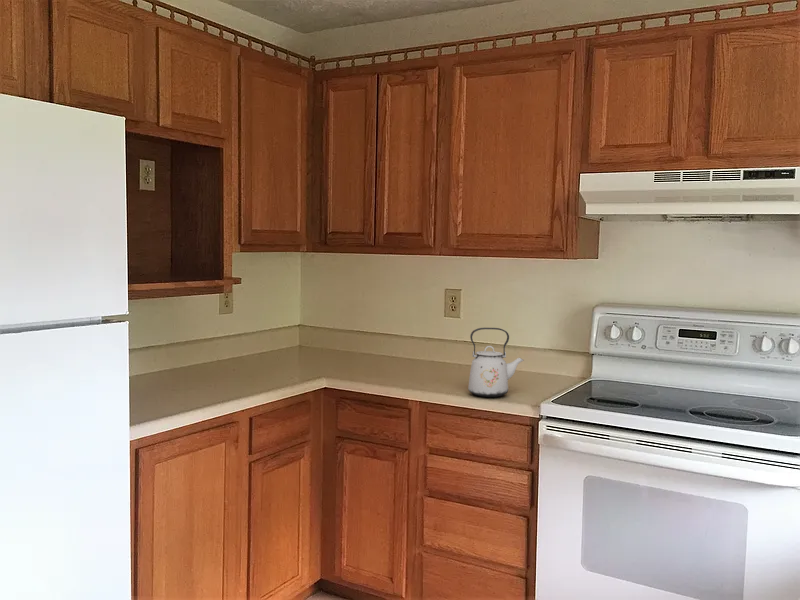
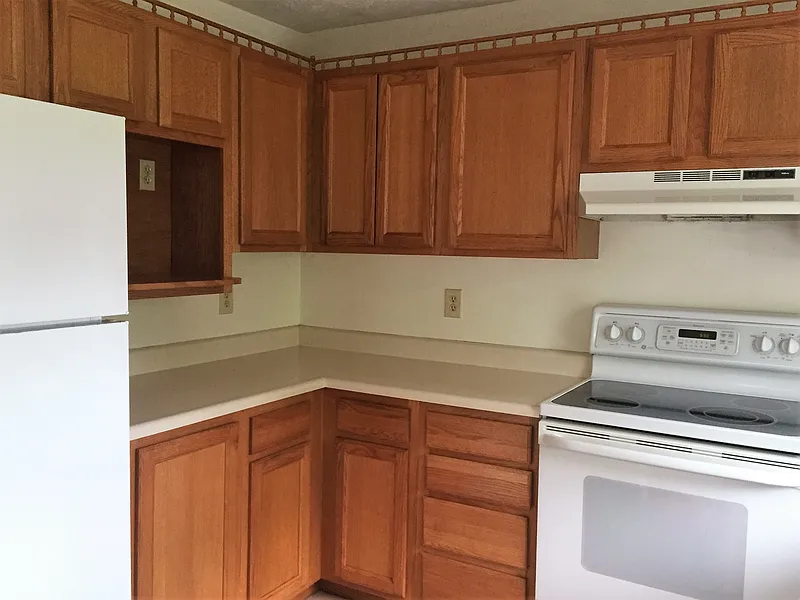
- kettle [467,327,525,398]
